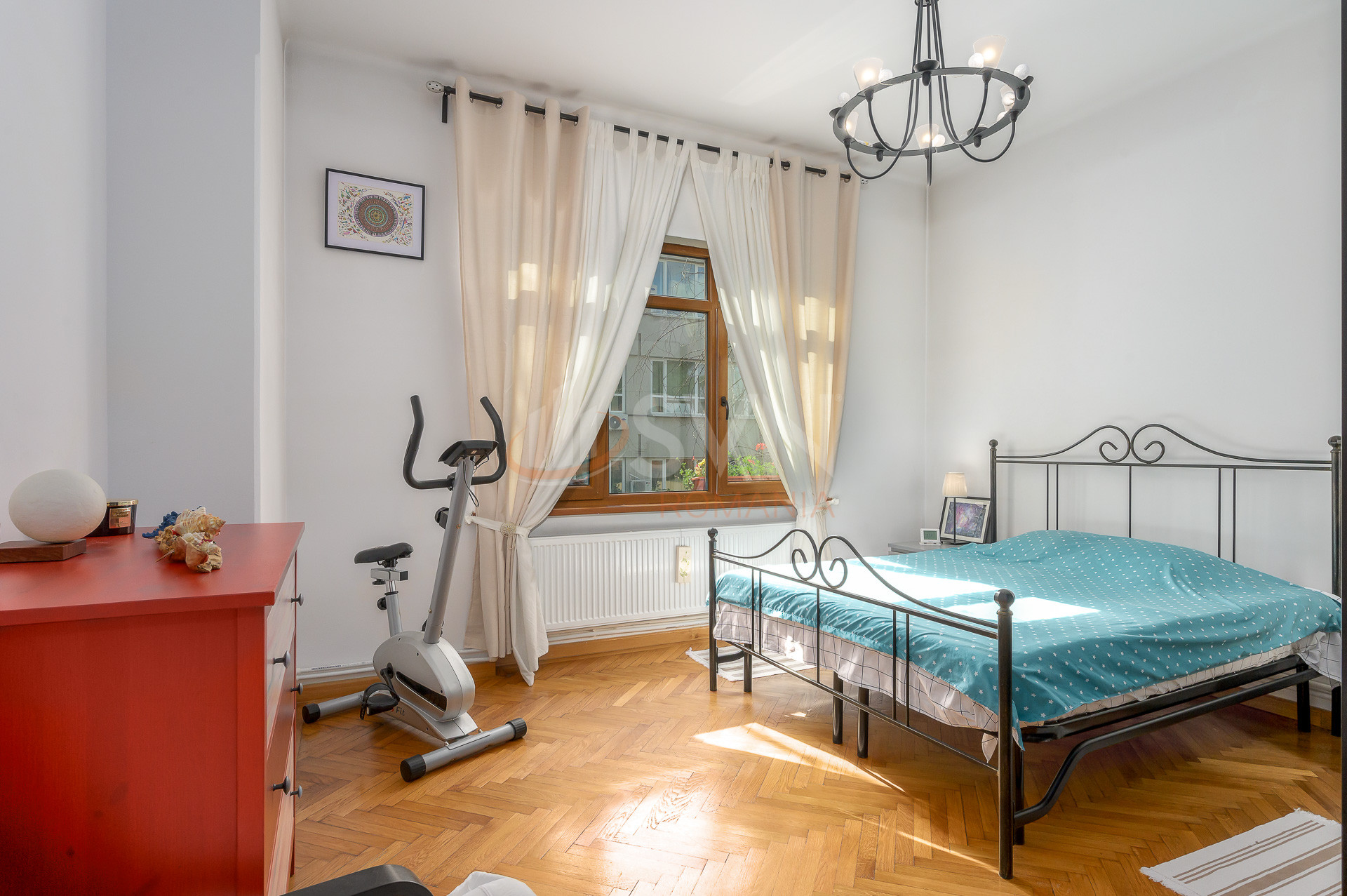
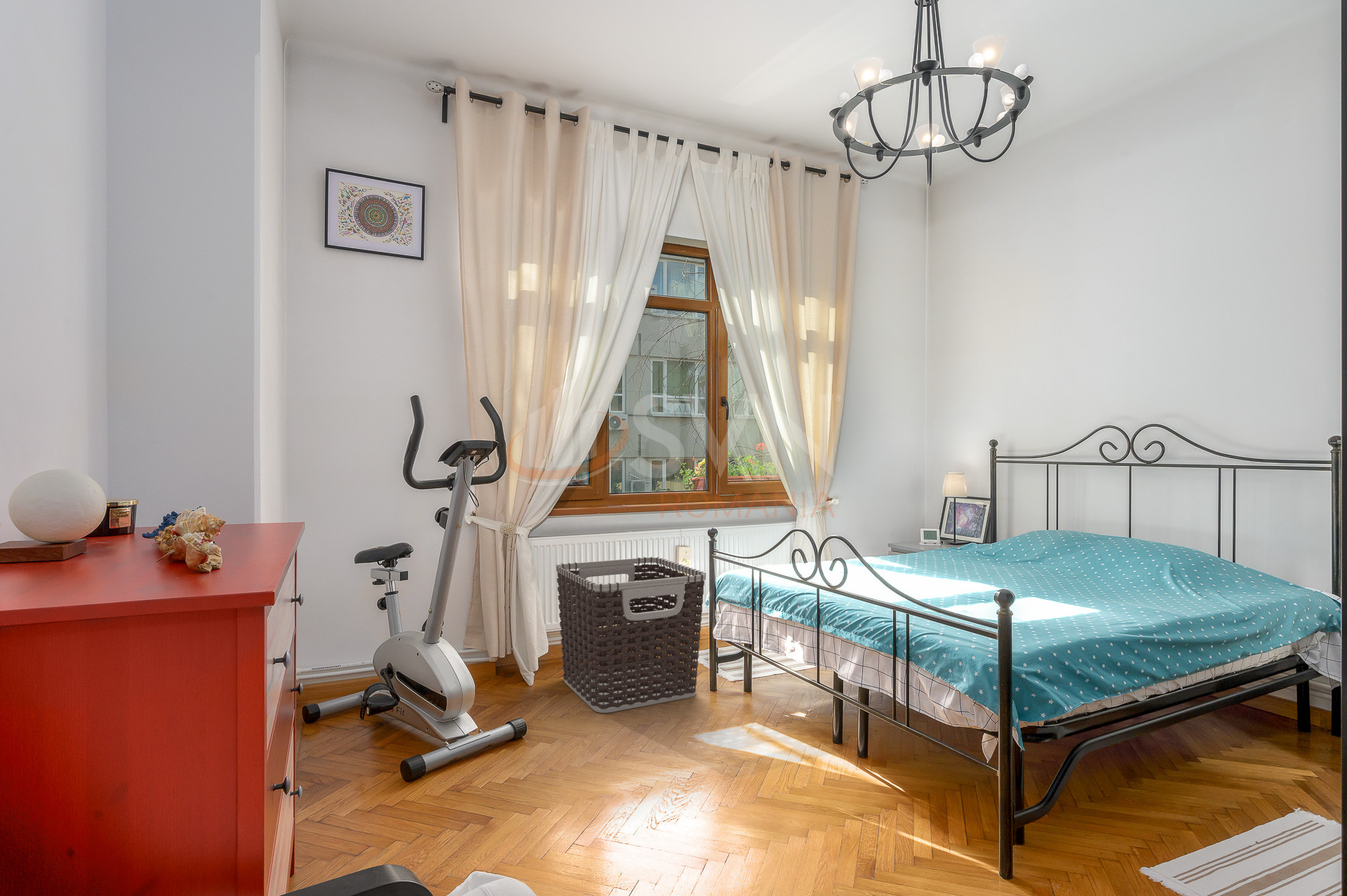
+ clothes hamper [556,556,706,714]
